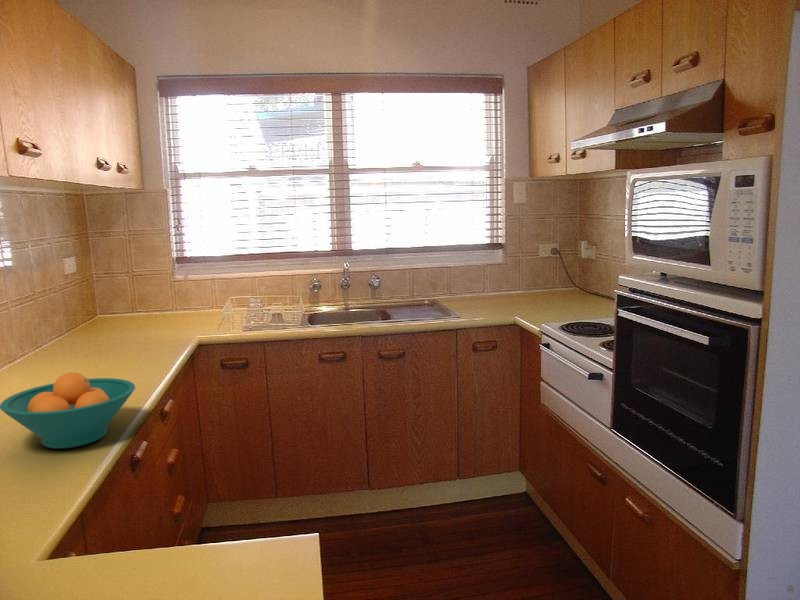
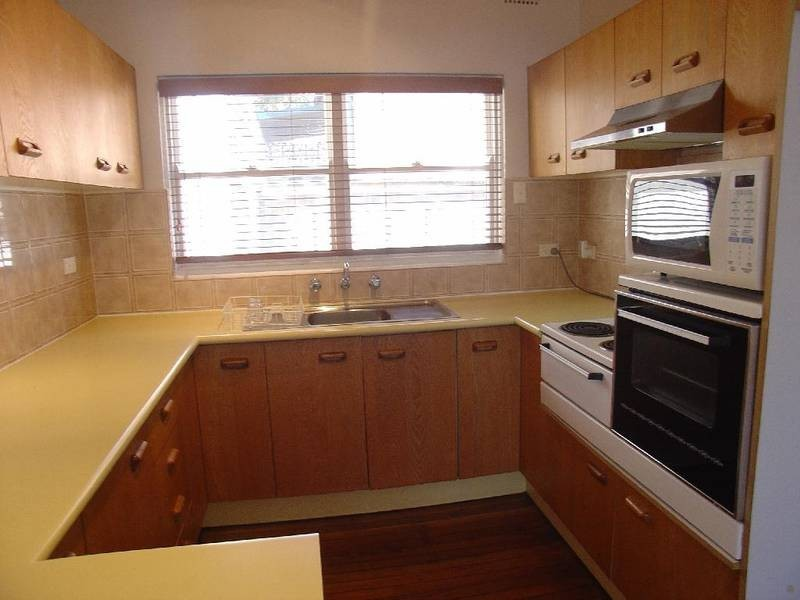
- fruit bowl [0,371,136,450]
